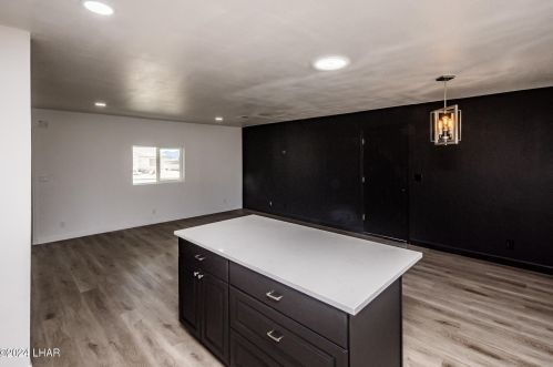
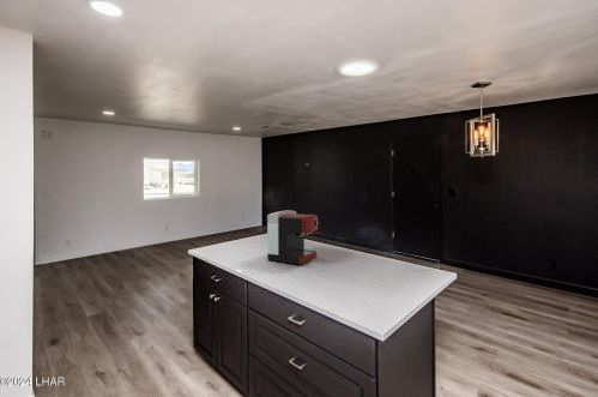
+ coffee maker [266,209,321,265]
